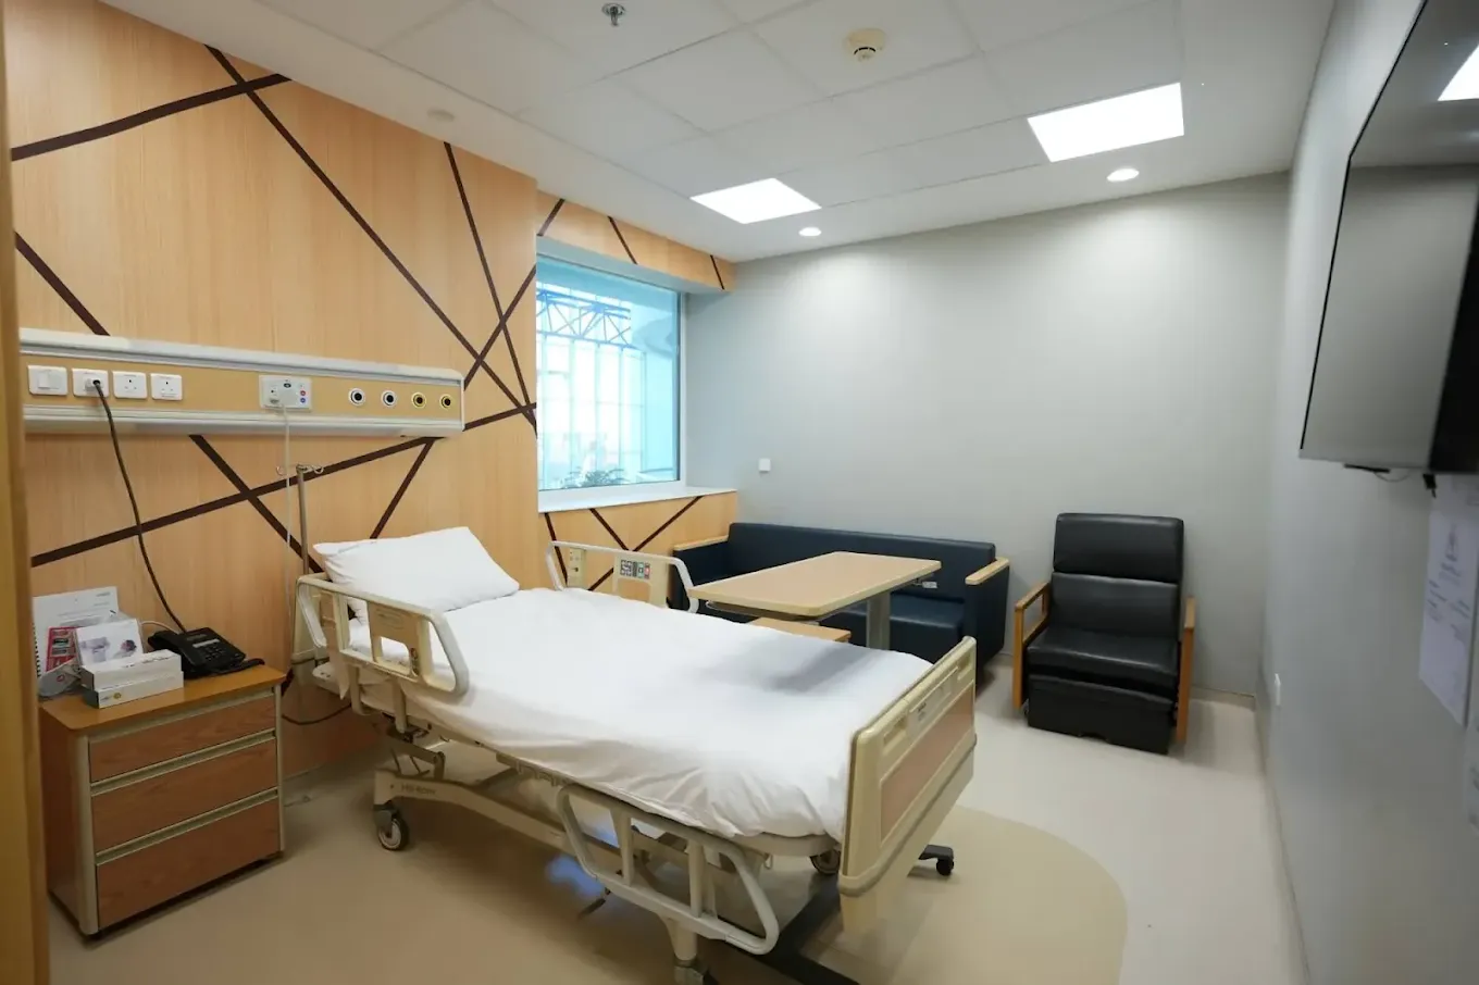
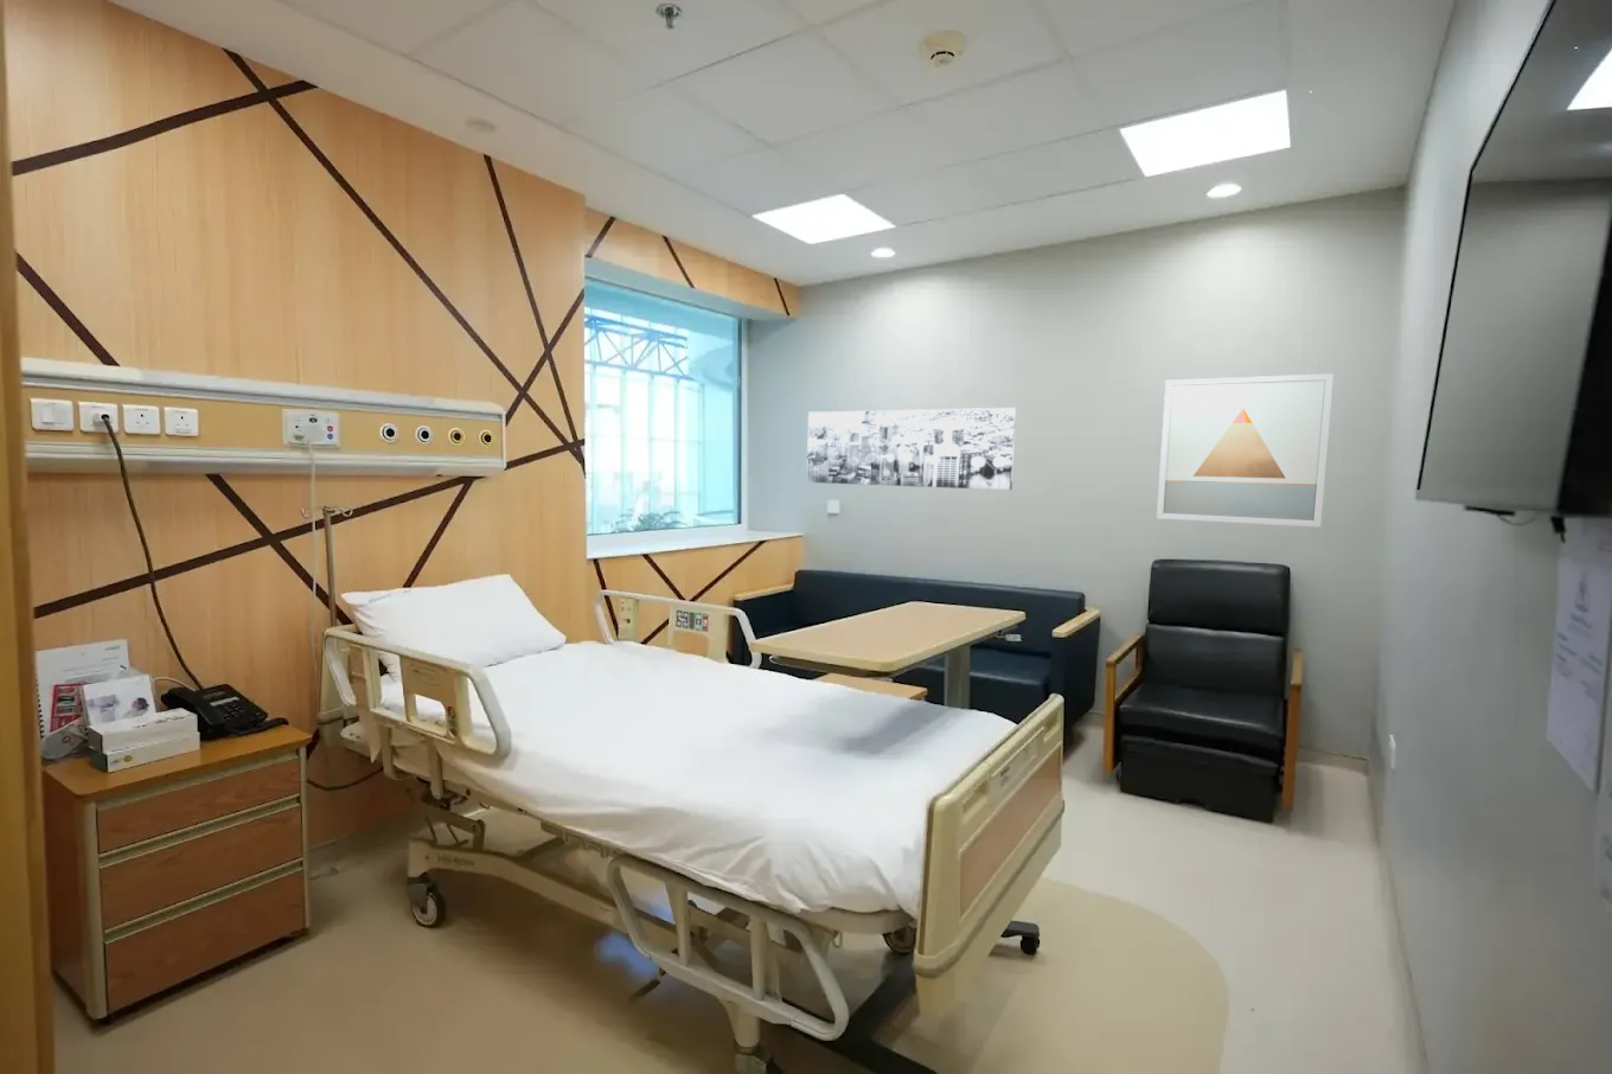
+ wall art [1155,373,1335,529]
+ wall art [805,406,1018,490]
